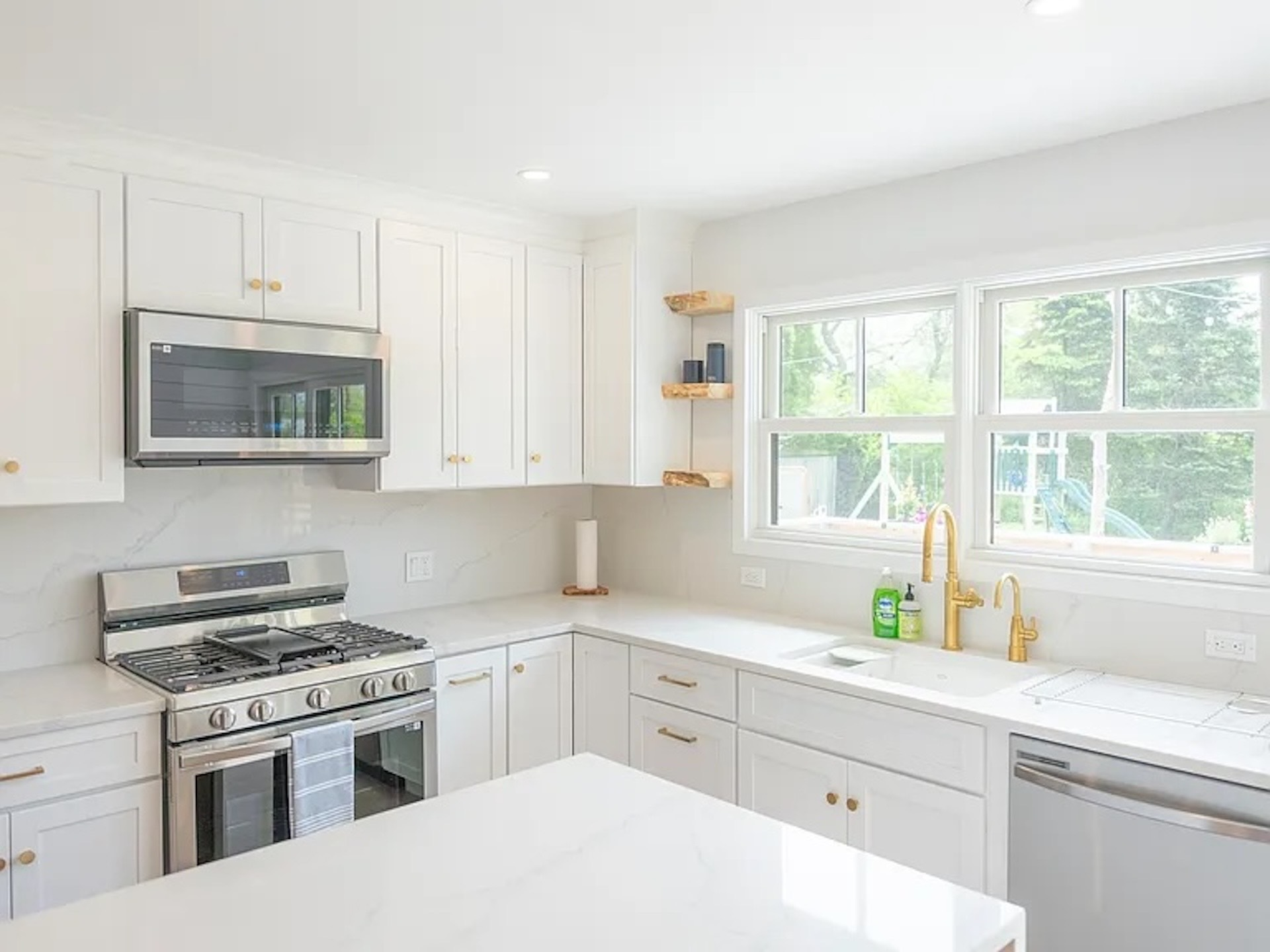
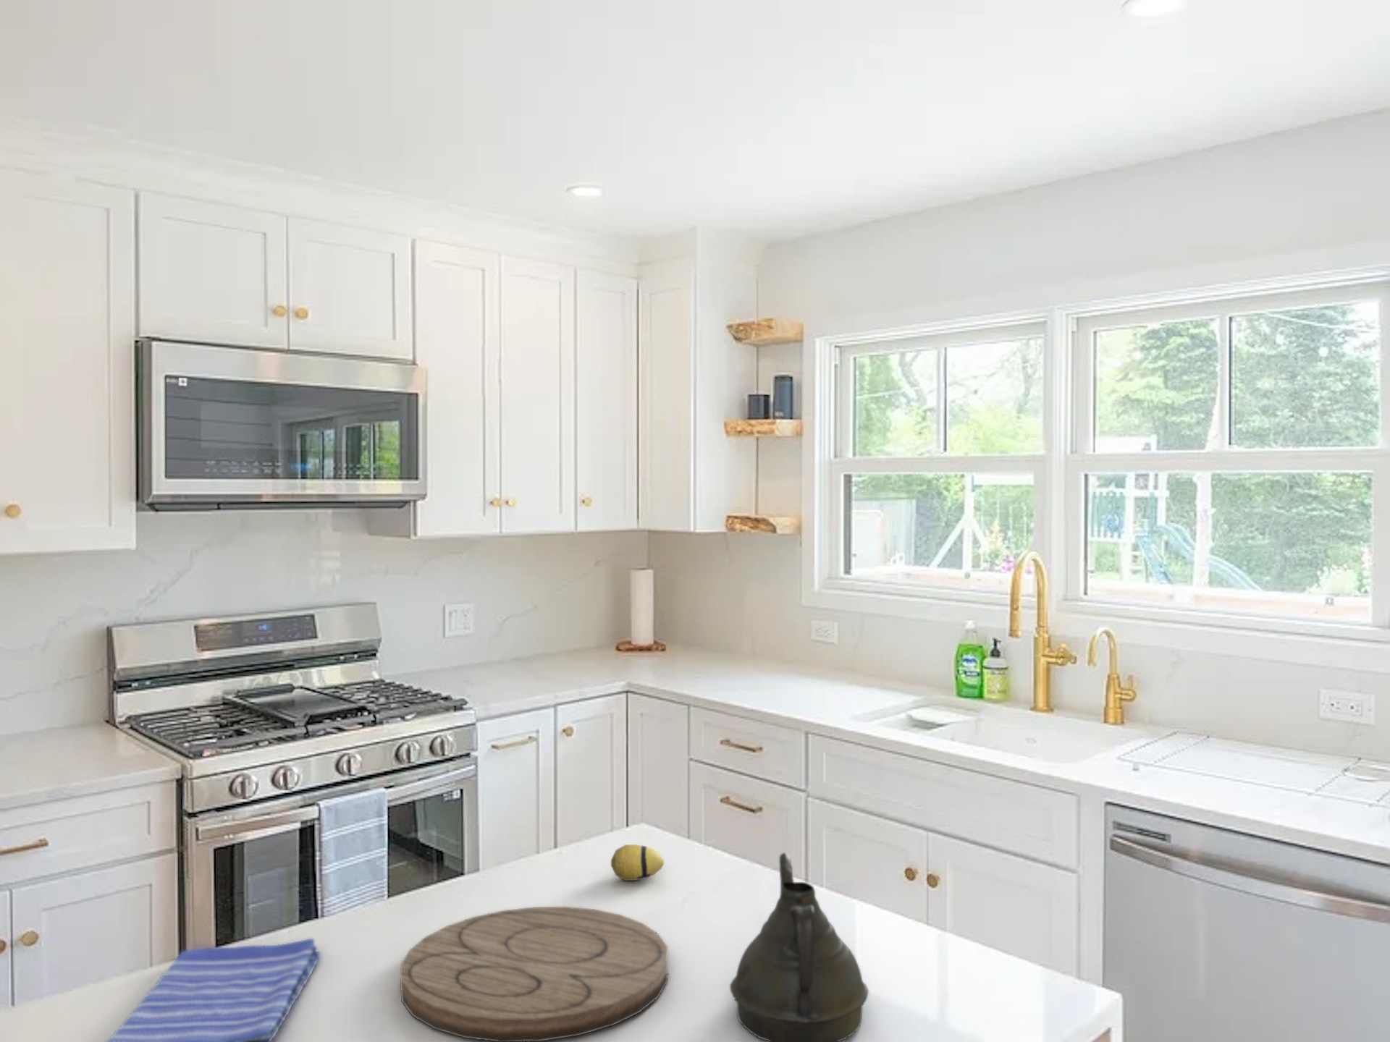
+ dish towel [106,938,321,1042]
+ cutting board [399,906,669,1042]
+ decorative egg [611,844,664,881]
+ teapot [729,852,869,1042]
